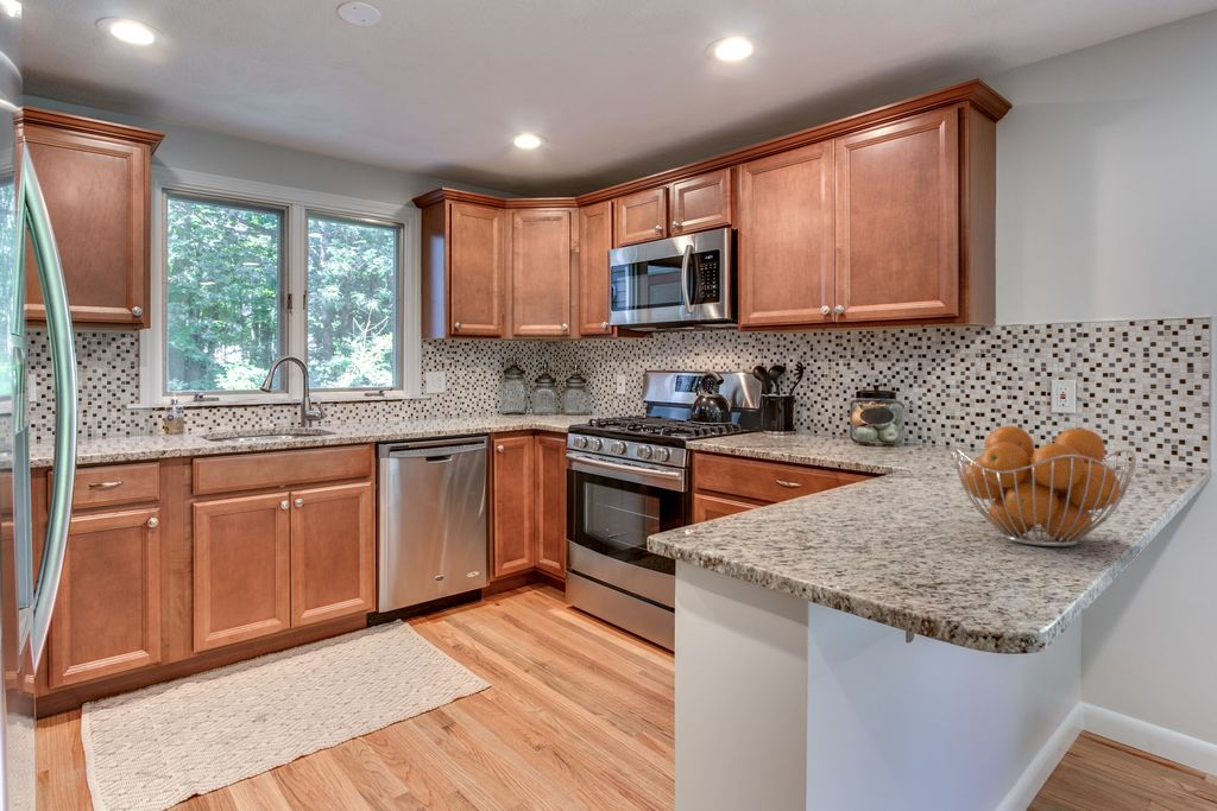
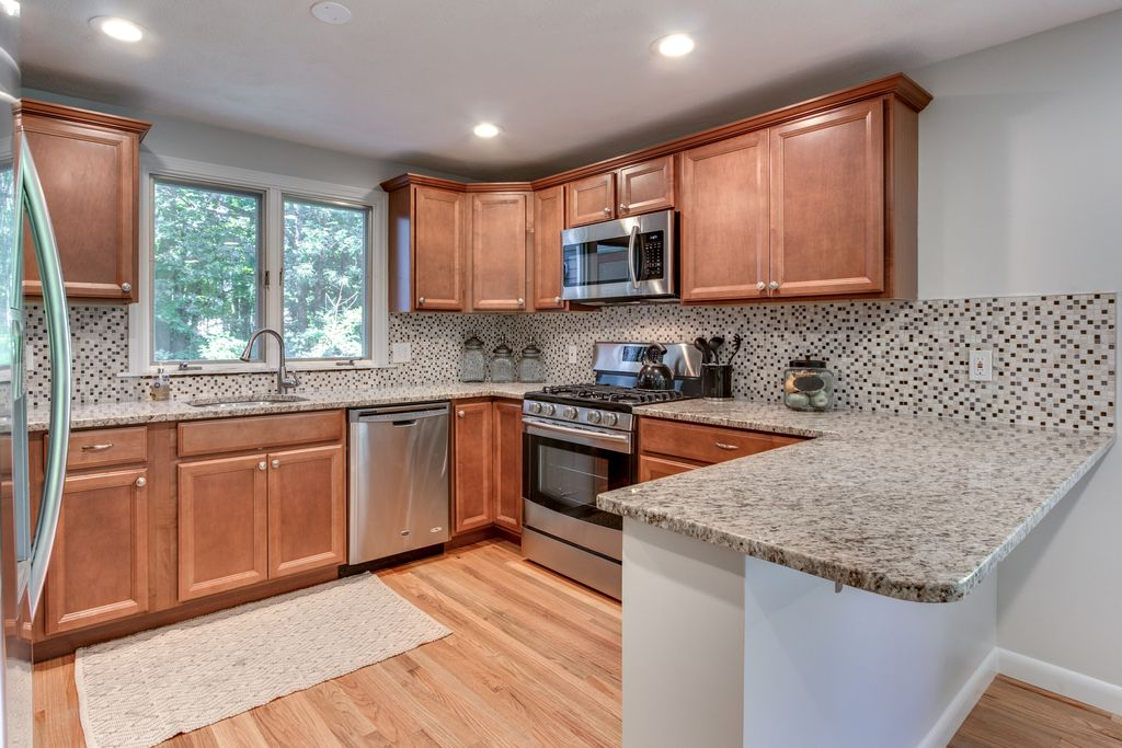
- fruit basket [952,425,1137,547]
